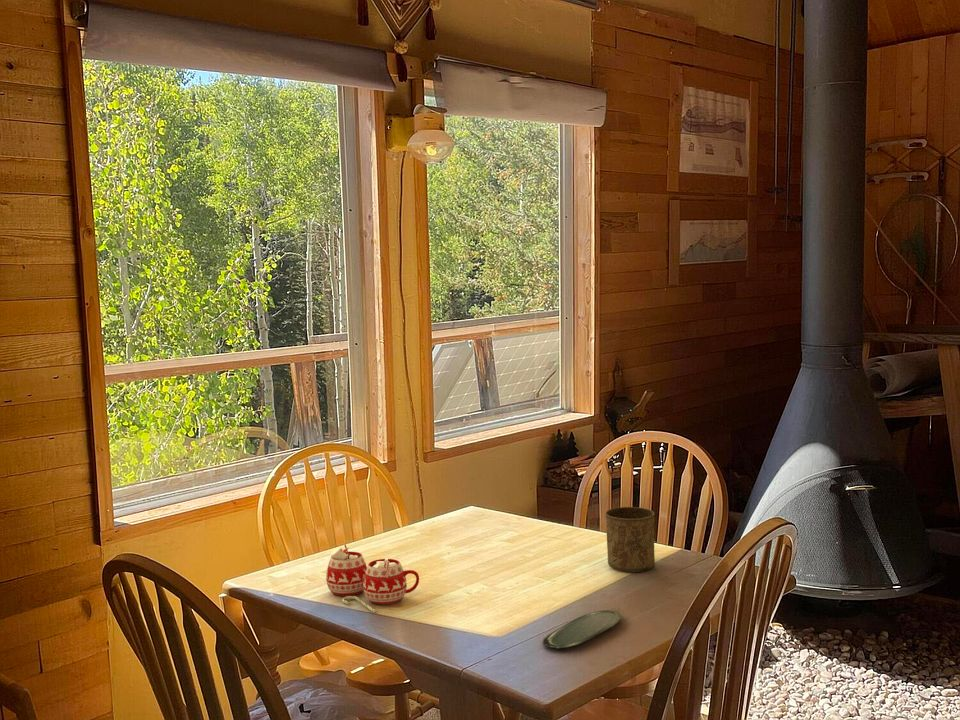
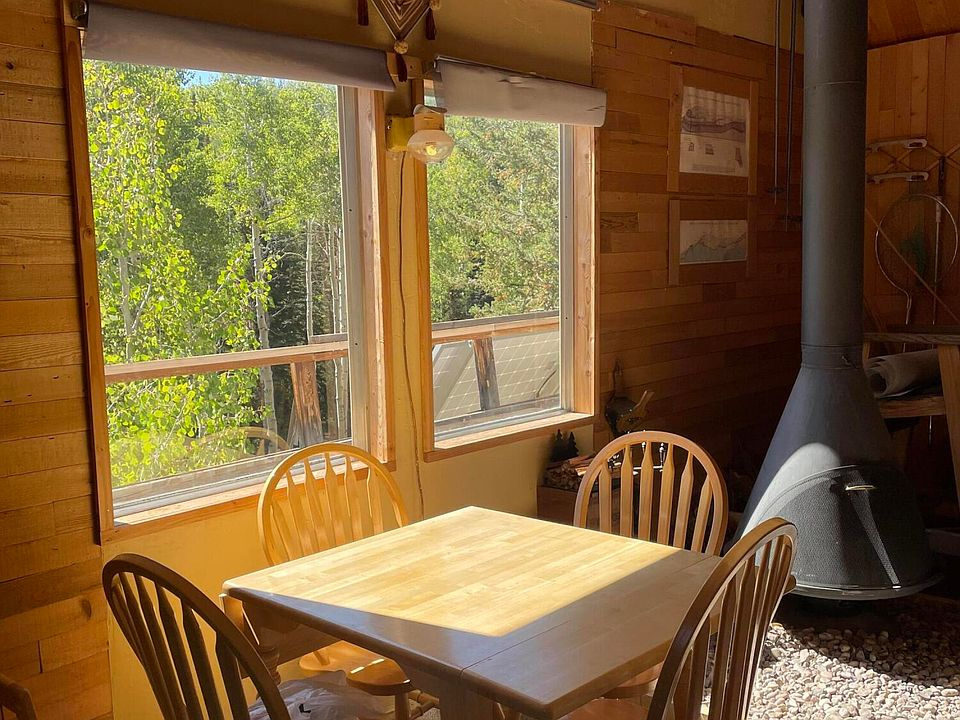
- oval tray [542,609,622,649]
- cup [604,506,656,573]
- mug [325,544,420,613]
